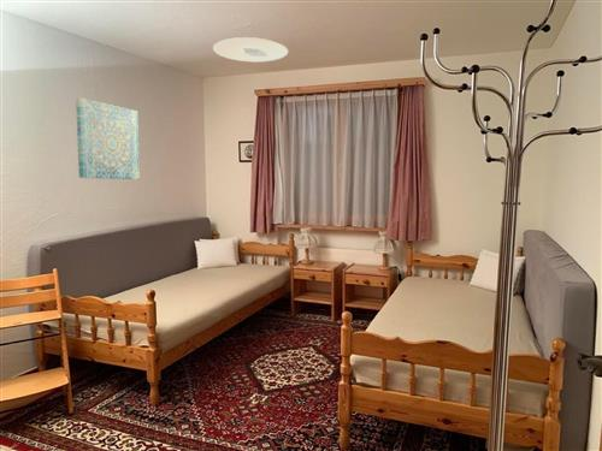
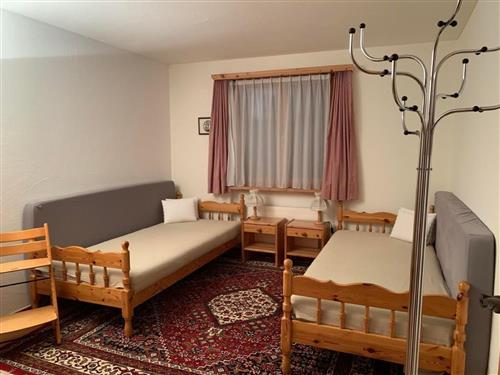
- wall art [75,96,141,180]
- ceiling light [212,36,289,63]
